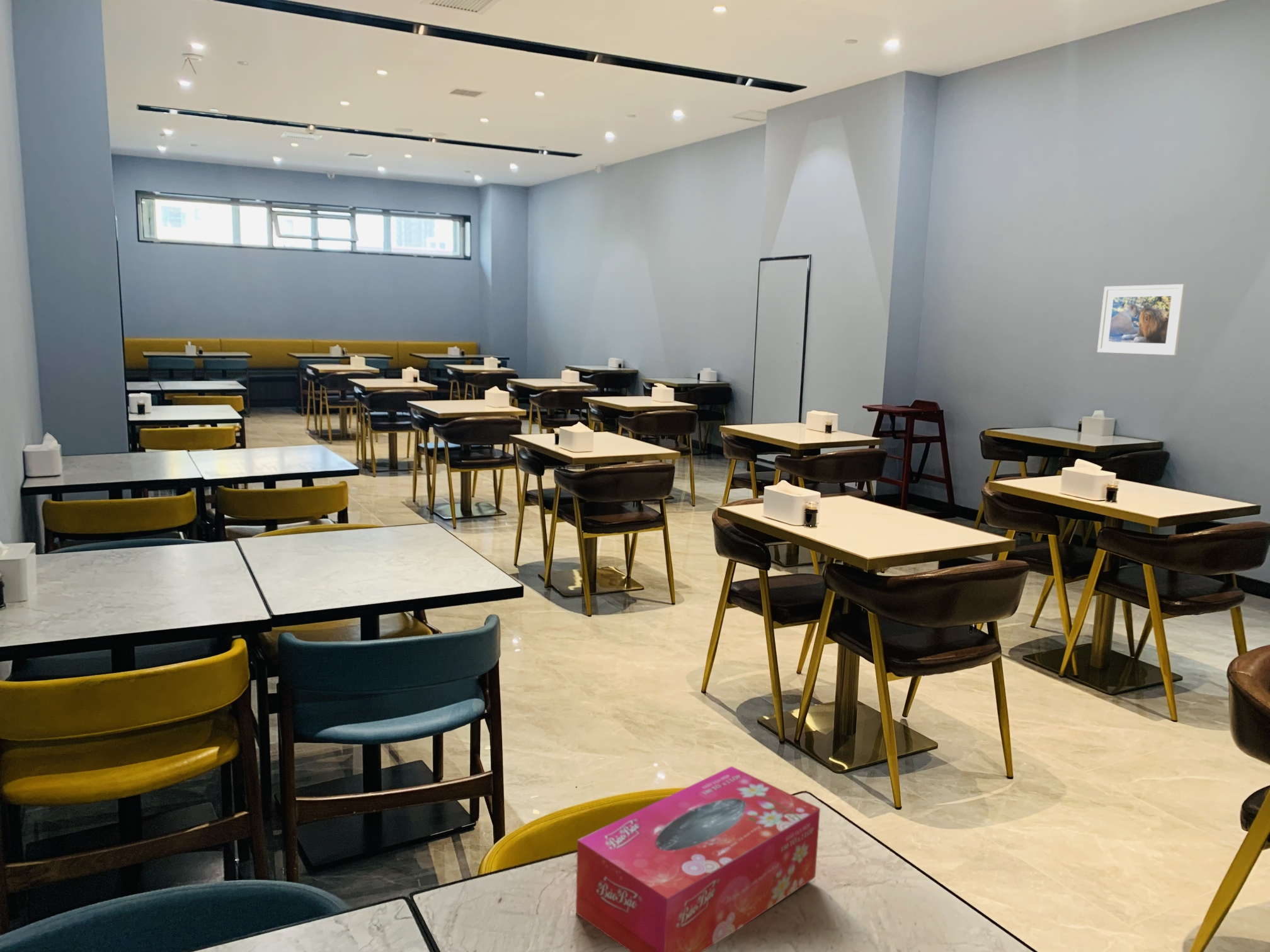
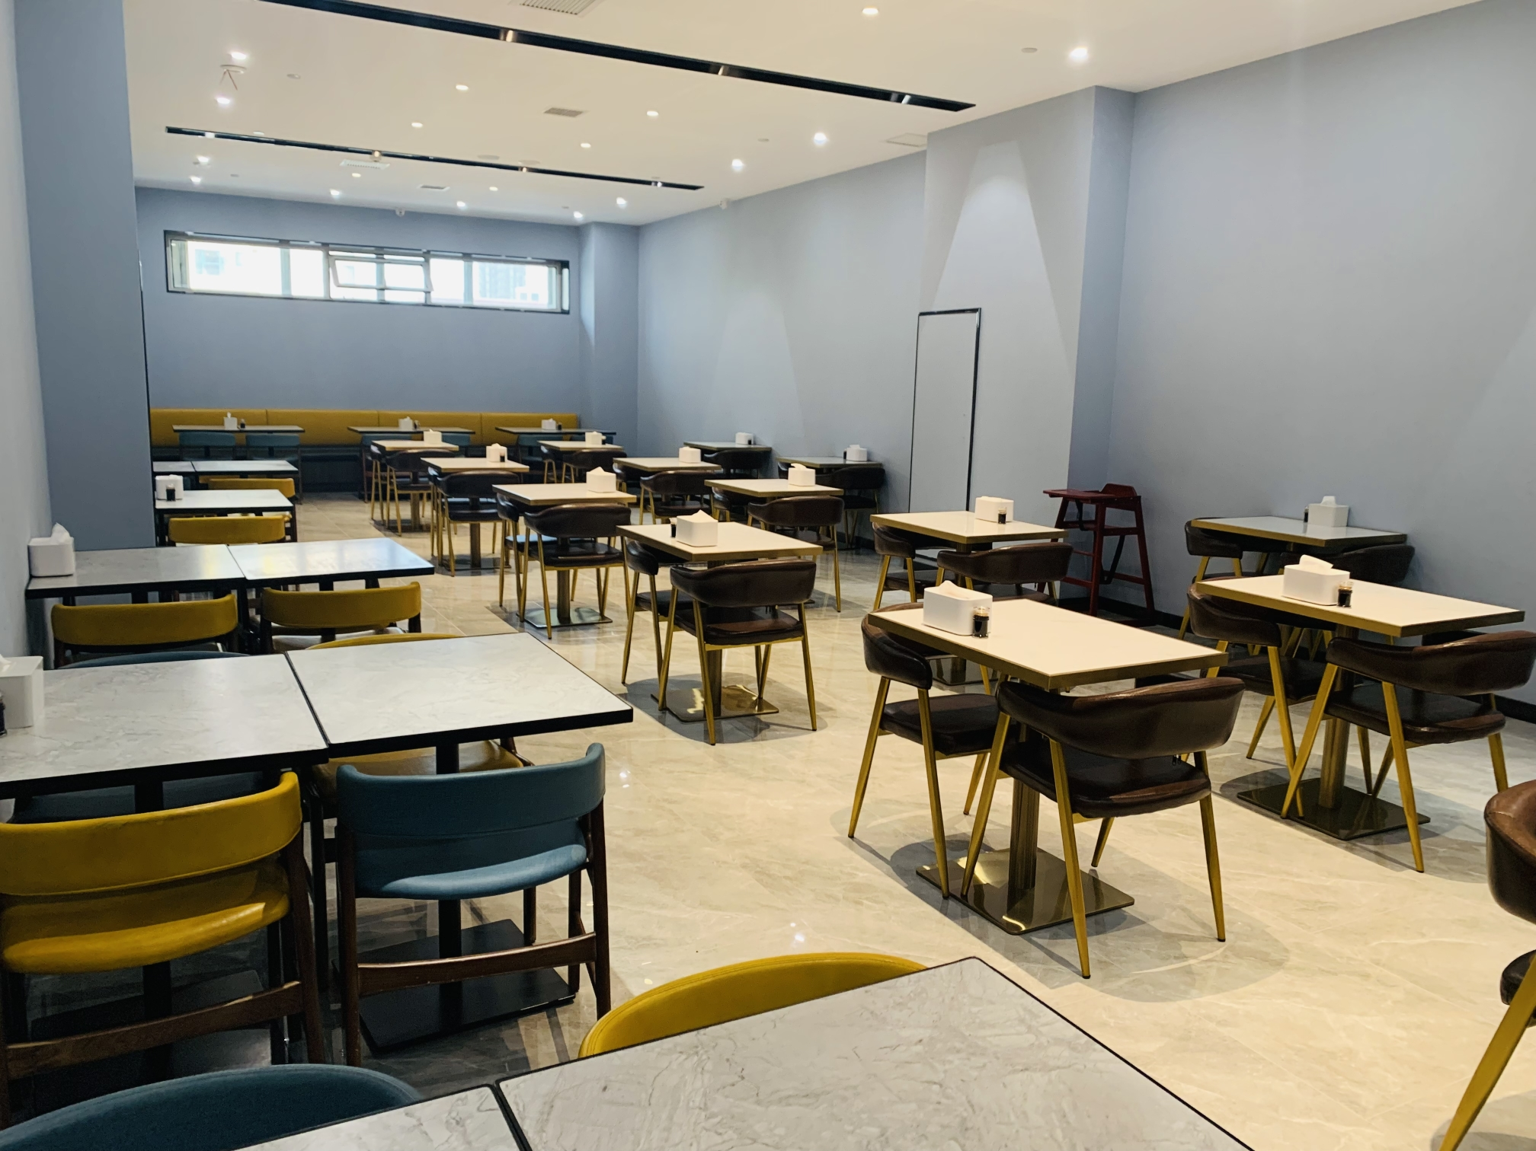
- tissue box [575,766,821,952]
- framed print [1097,283,1186,356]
